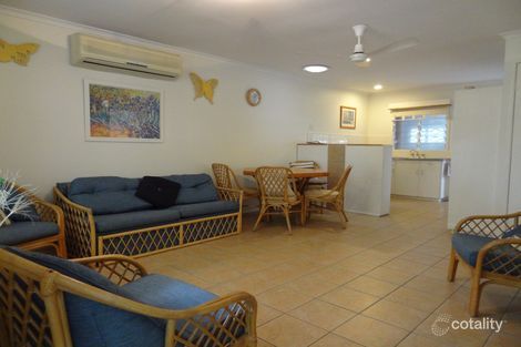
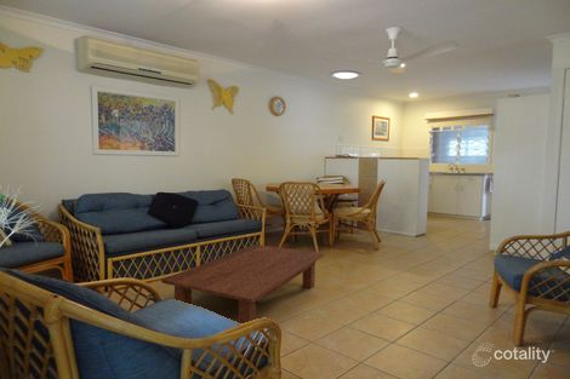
+ coffee table [160,243,325,325]
